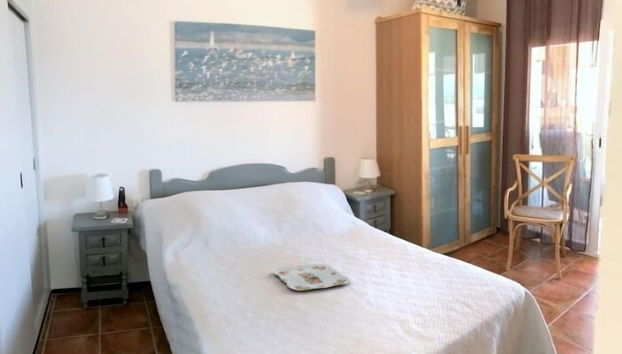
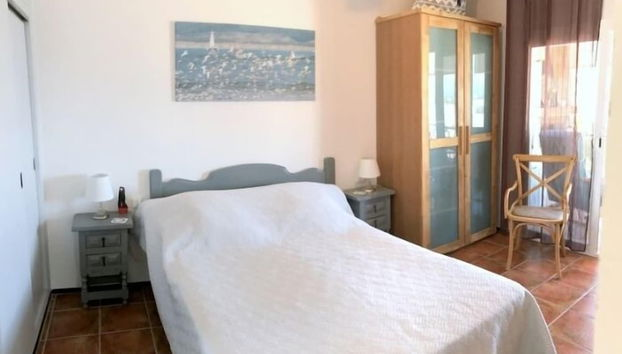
- serving tray [272,263,351,292]
